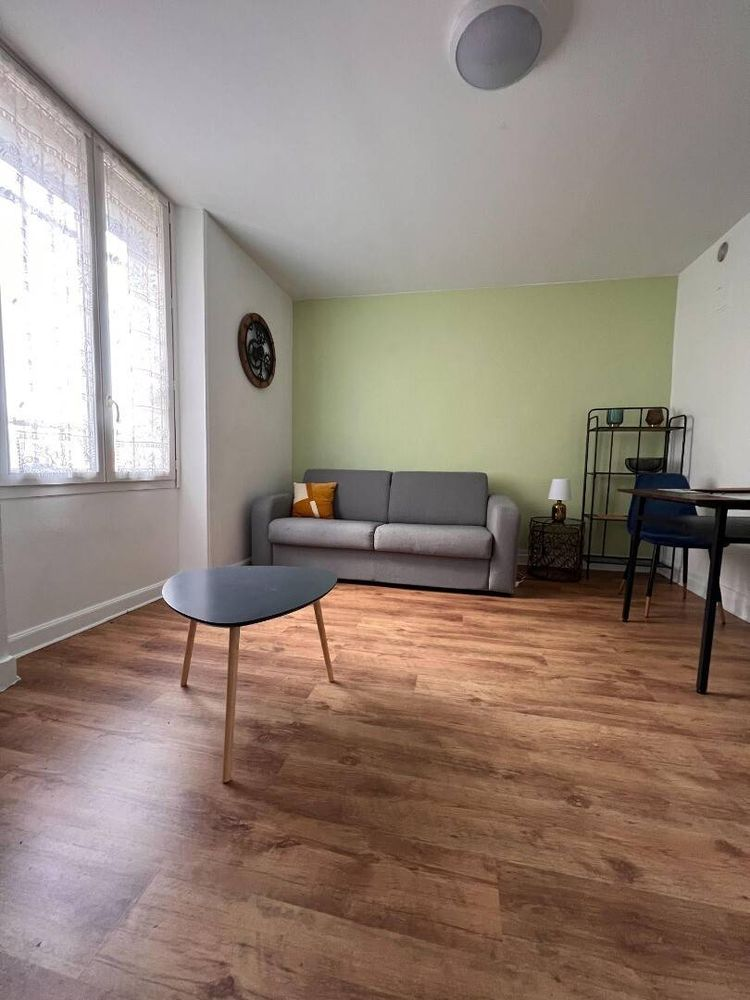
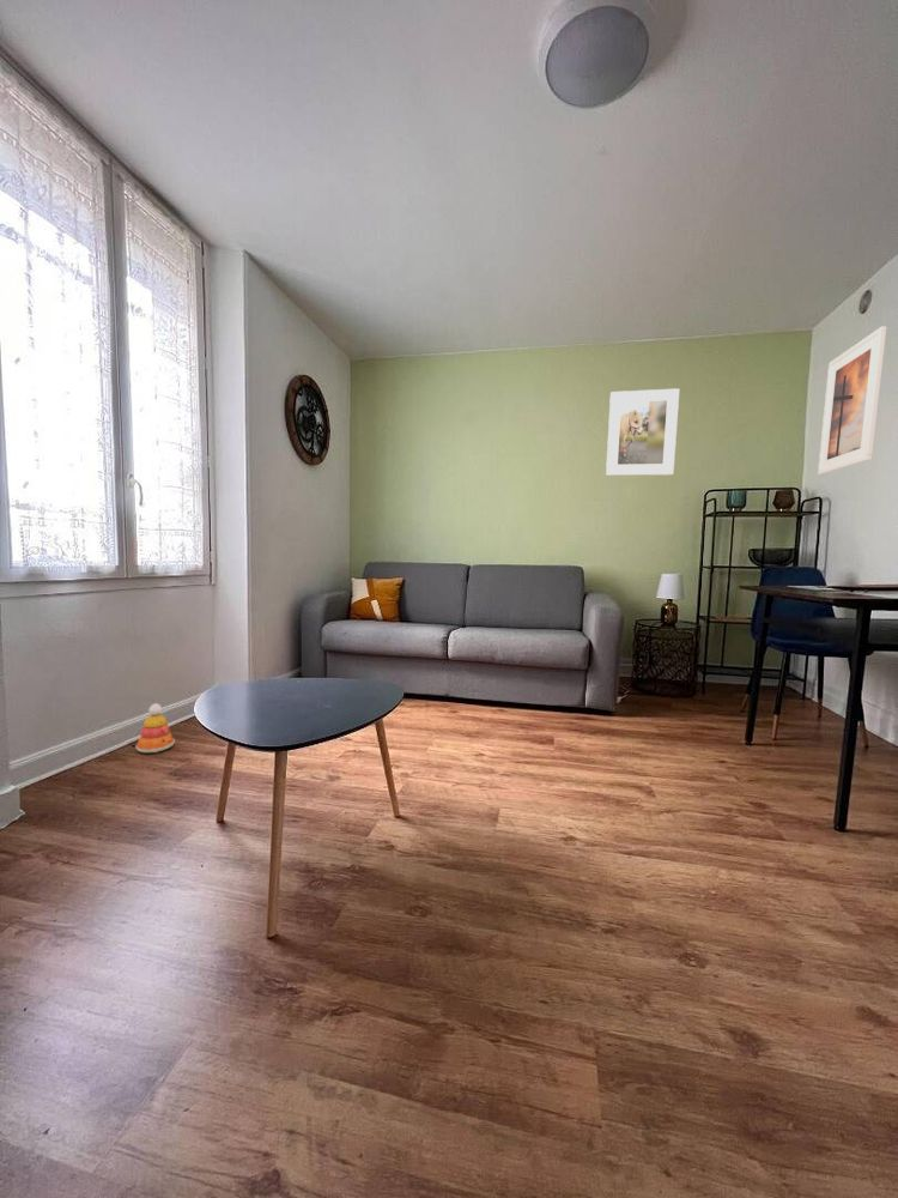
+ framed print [605,388,680,477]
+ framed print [817,325,888,476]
+ stacking toy [134,702,176,754]
